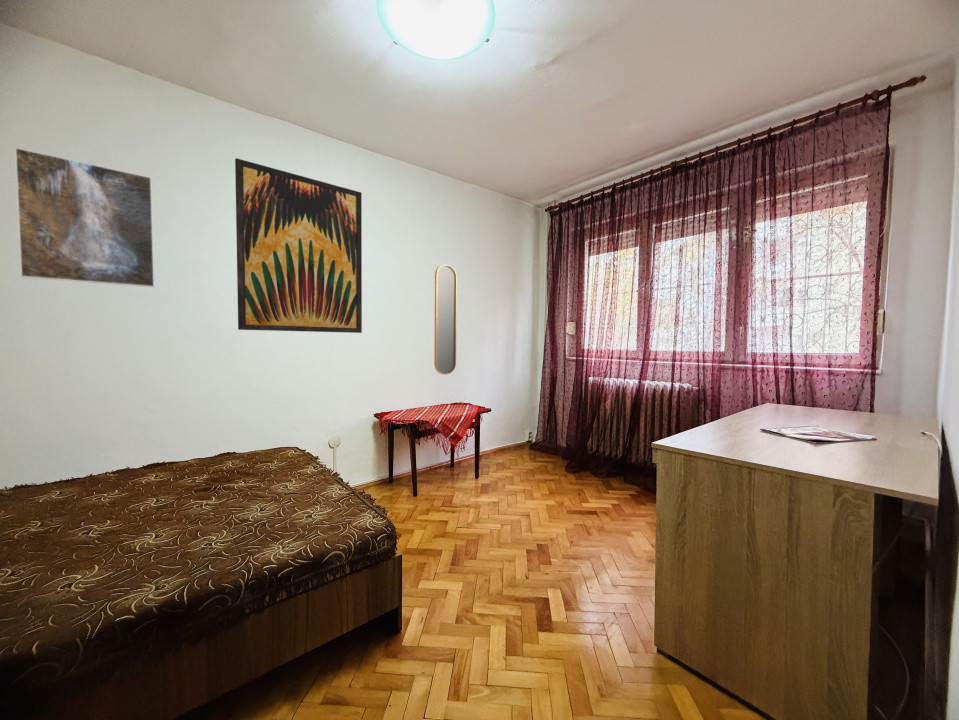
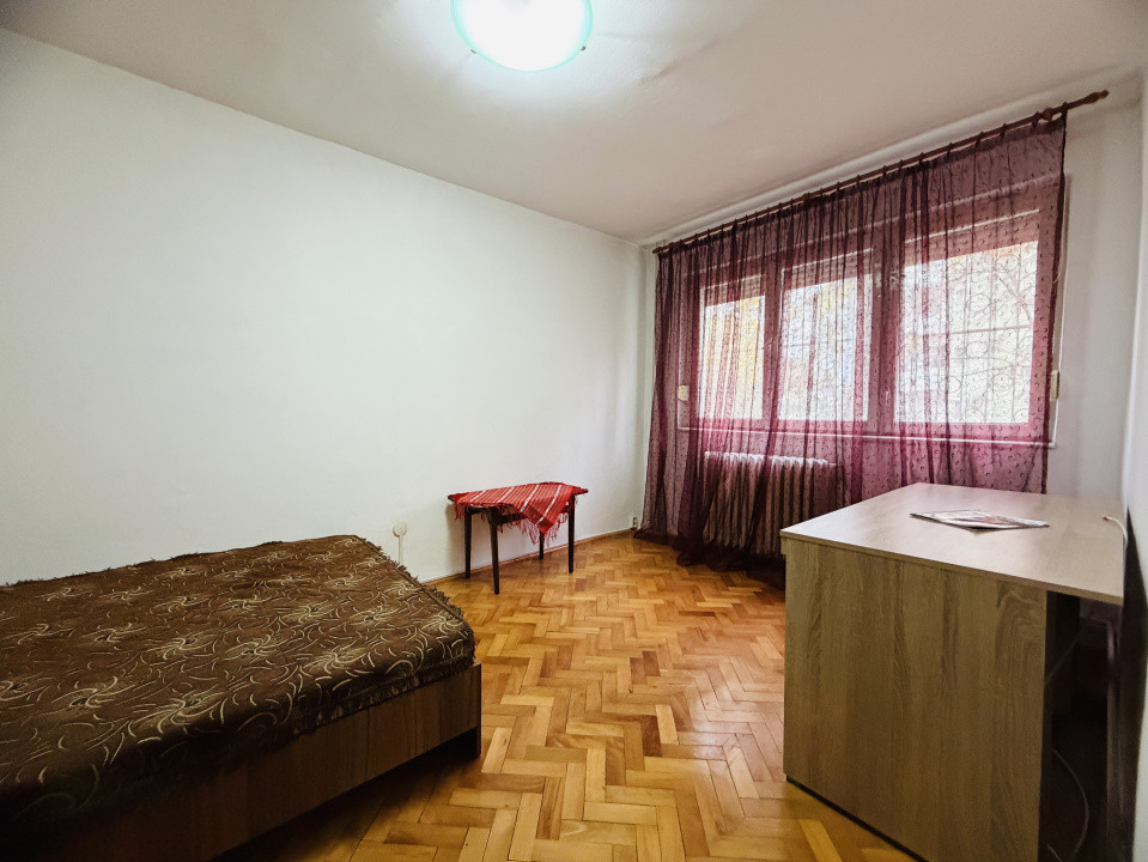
- home mirror [433,264,458,376]
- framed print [14,147,155,288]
- wall art [234,157,363,334]
